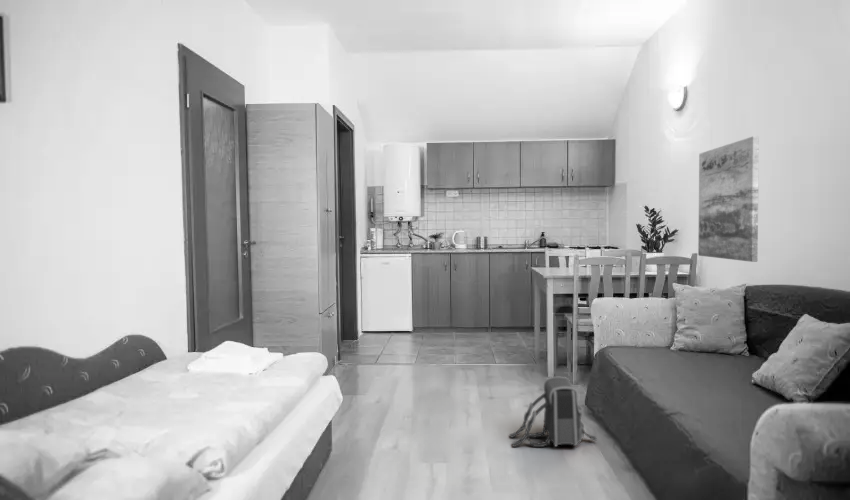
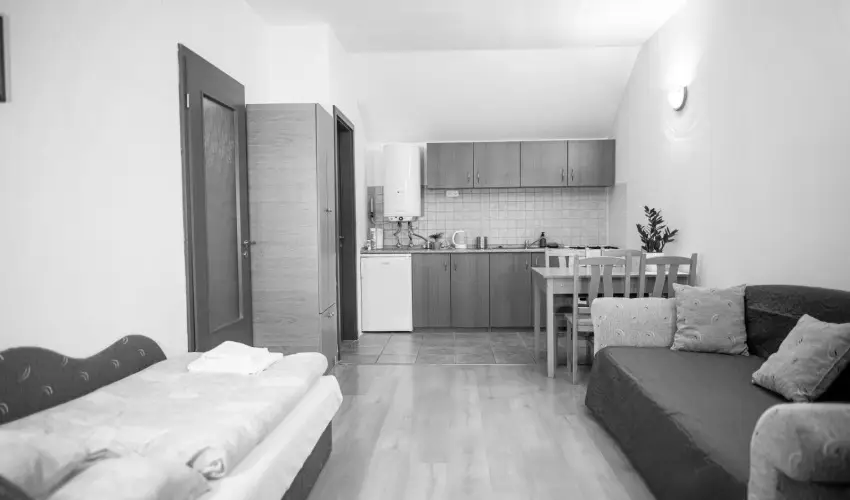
- wall art [697,135,760,263]
- backpack [508,376,598,448]
